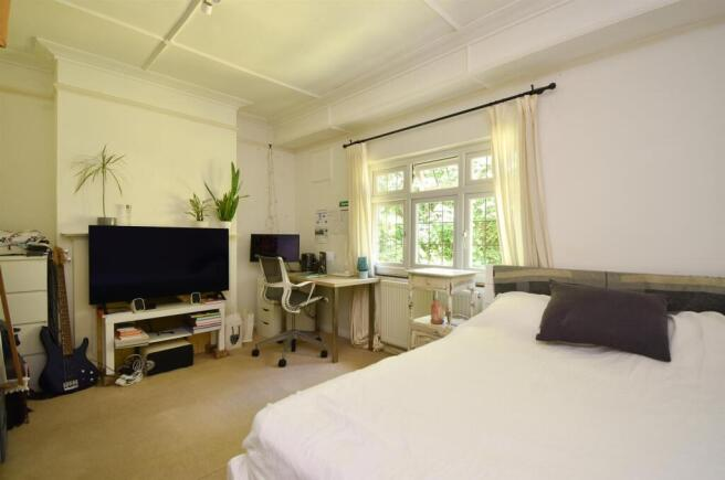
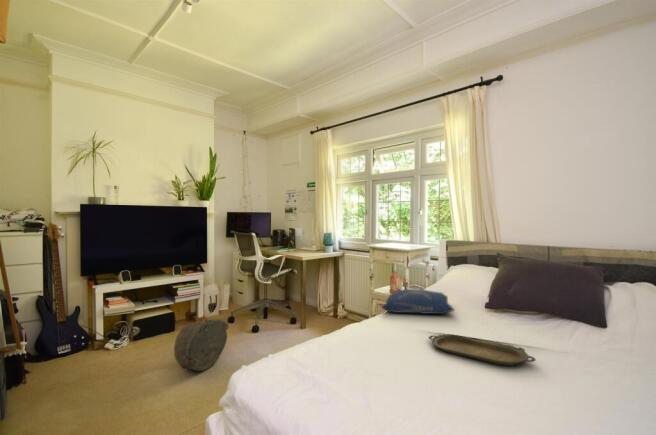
+ bag [173,318,230,372]
+ serving tray [428,333,537,367]
+ cushion [380,288,455,315]
